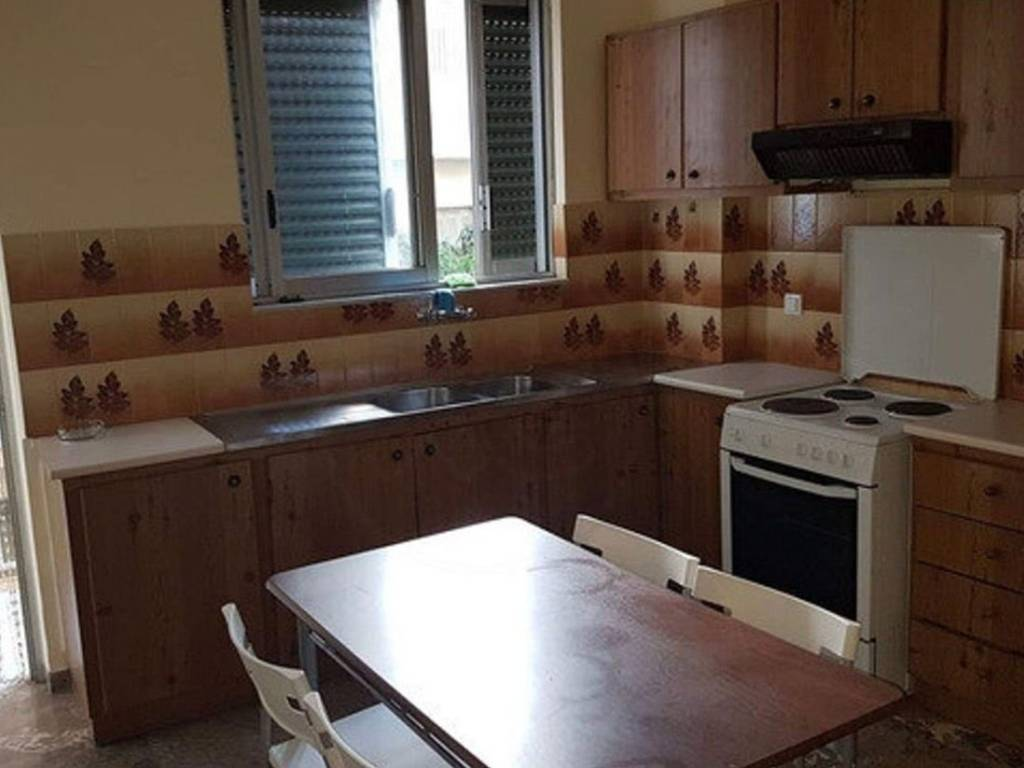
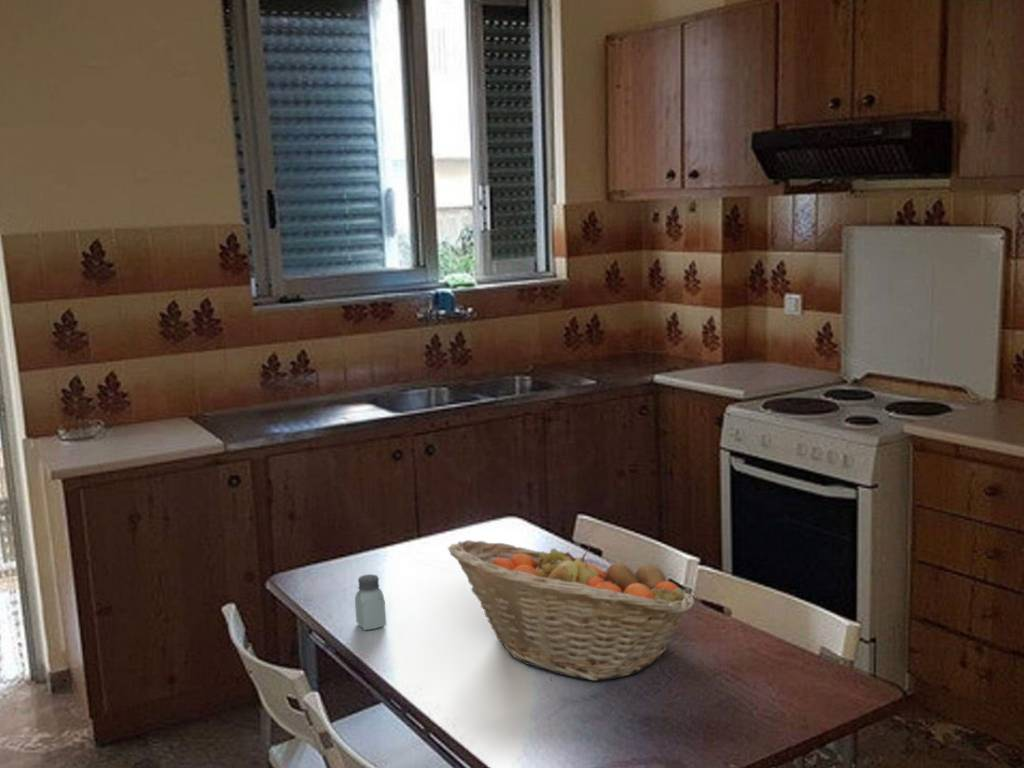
+ fruit basket [447,539,697,682]
+ saltshaker [354,573,387,631]
